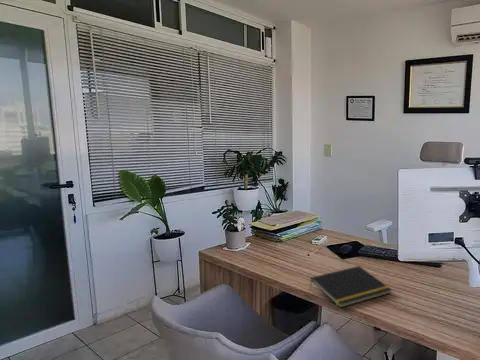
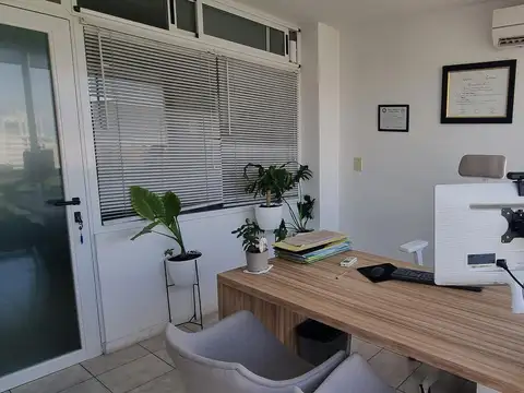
- notepad [309,265,393,309]
